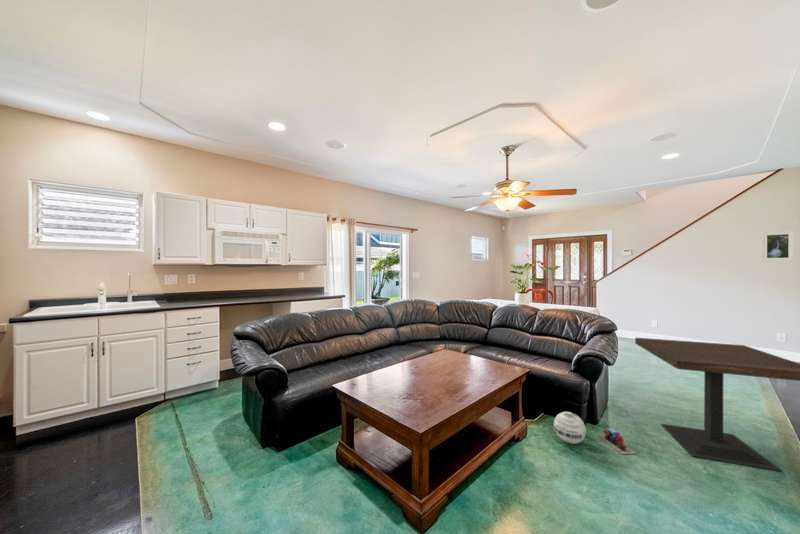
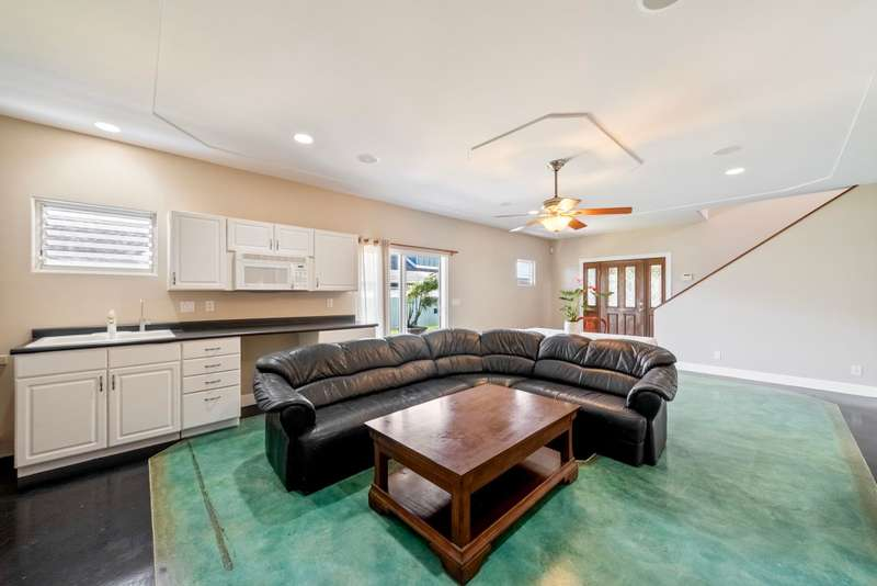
- toy train [598,428,637,455]
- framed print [760,229,796,263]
- ball [553,411,587,445]
- side table [634,337,800,473]
